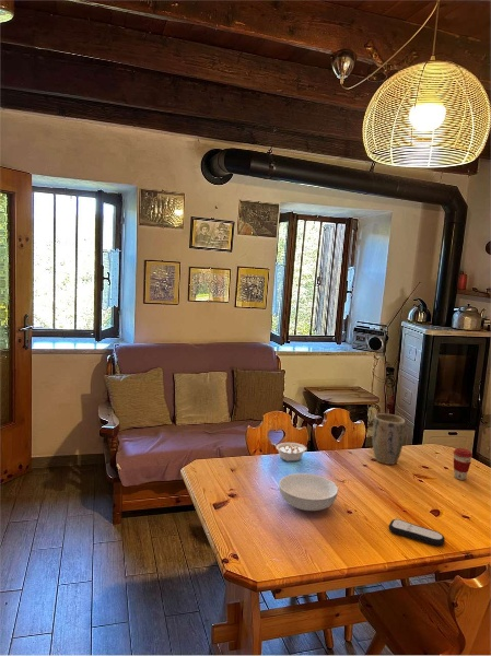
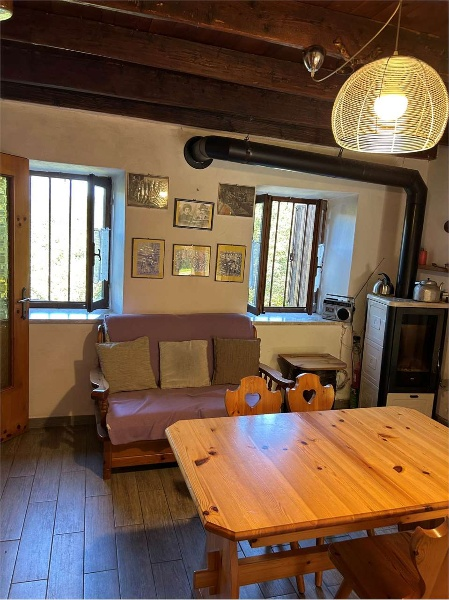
- plant pot [372,412,406,466]
- coffee cup [453,447,474,481]
- remote control [388,518,446,547]
- serving bowl [278,472,339,512]
- legume [269,442,307,462]
